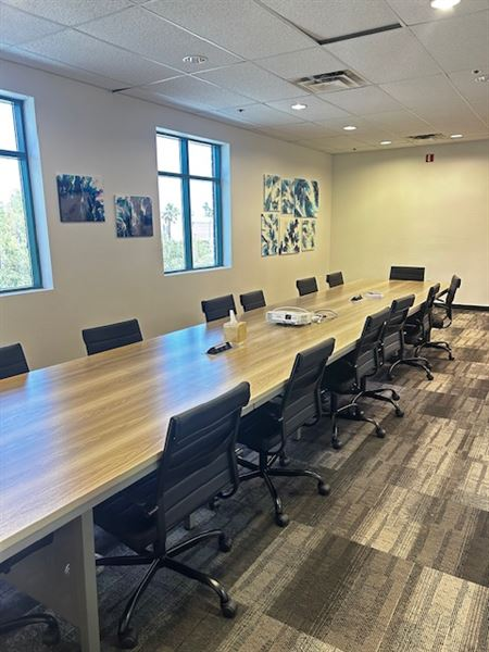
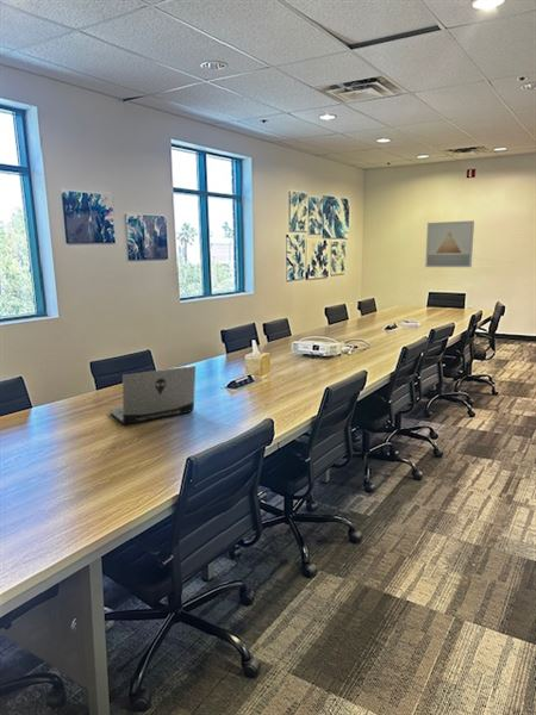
+ wall art [424,219,475,268]
+ laptop [107,365,197,425]
